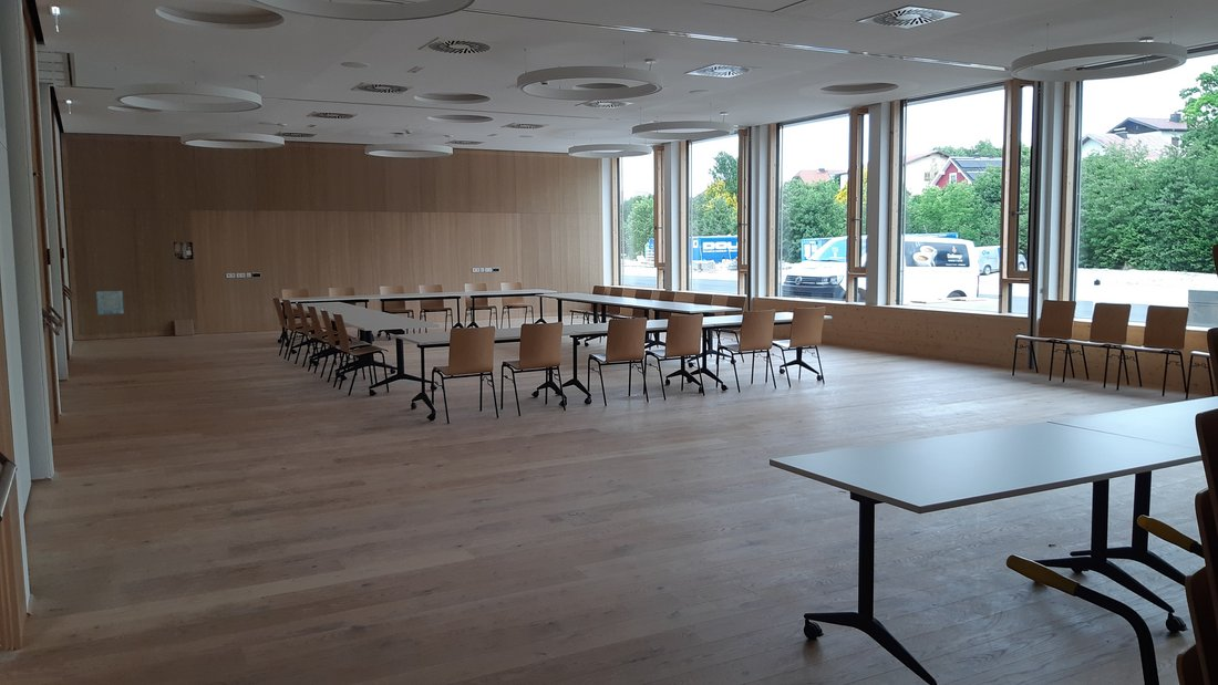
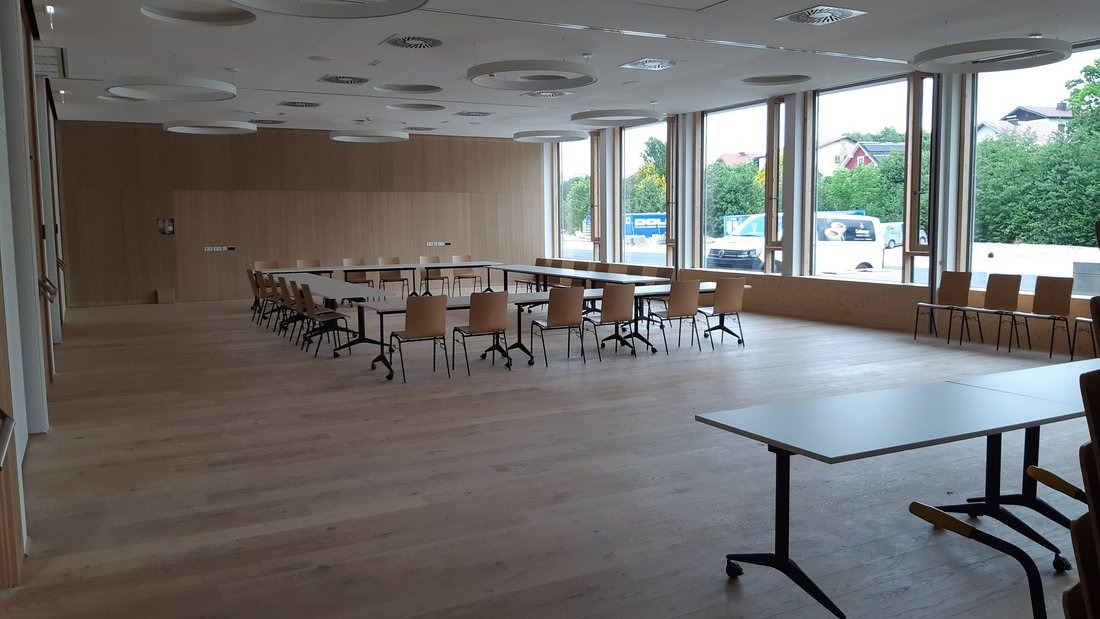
- wall art [95,290,125,315]
